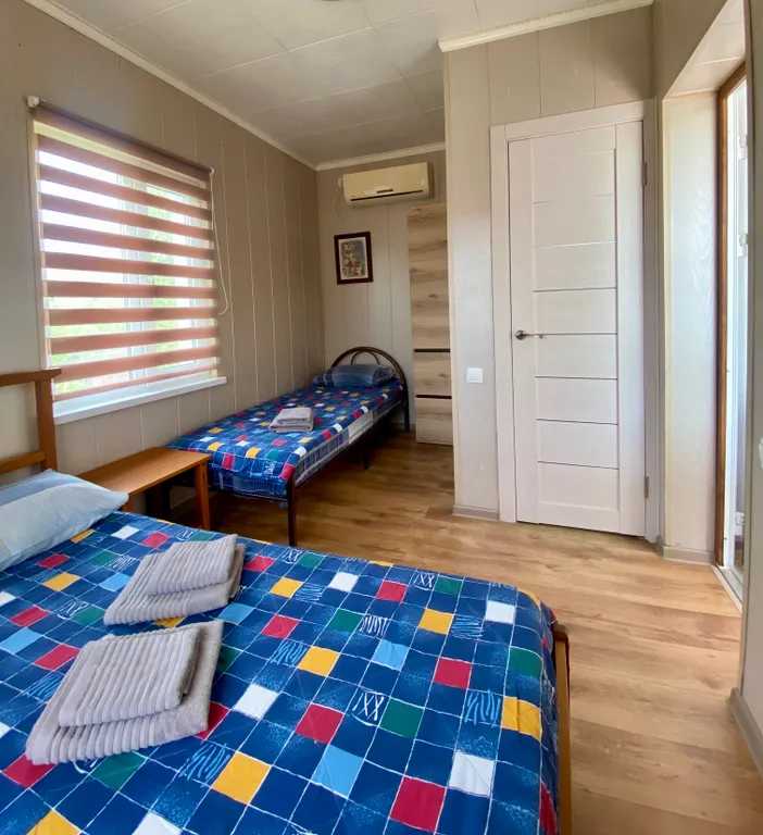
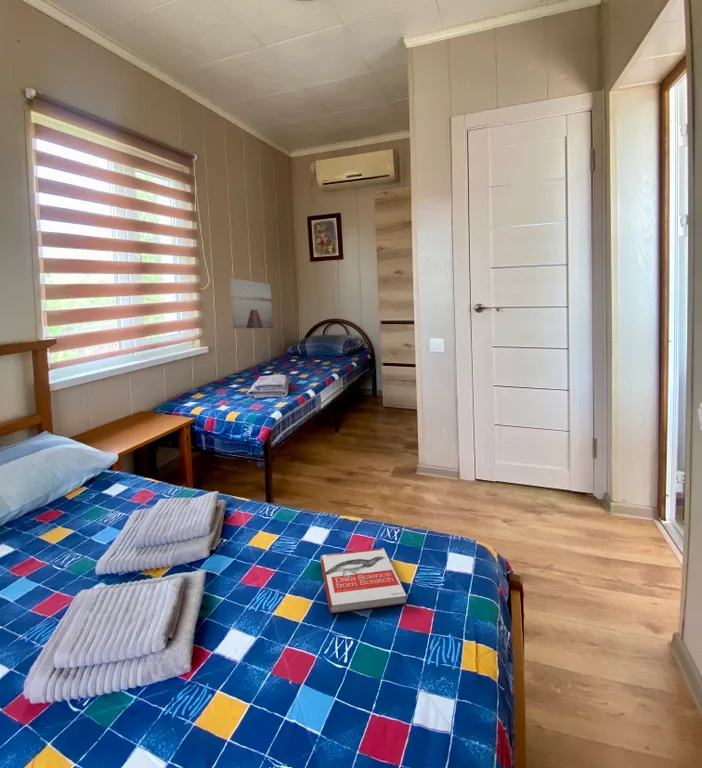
+ wall art [229,277,274,330]
+ book [319,547,408,615]
